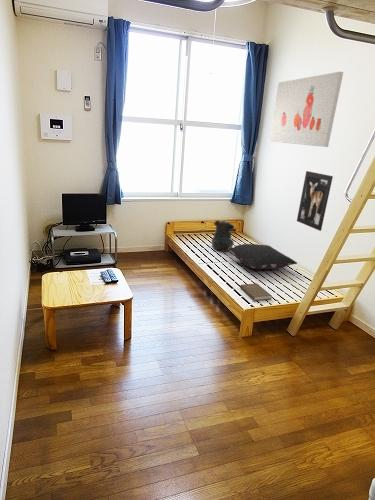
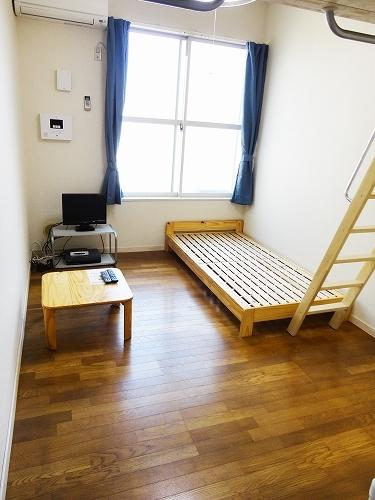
- wall art [296,170,334,232]
- pillow [229,243,298,270]
- book [239,282,273,302]
- wall art [269,71,344,148]
- teddy bear [211,219,235,253]
